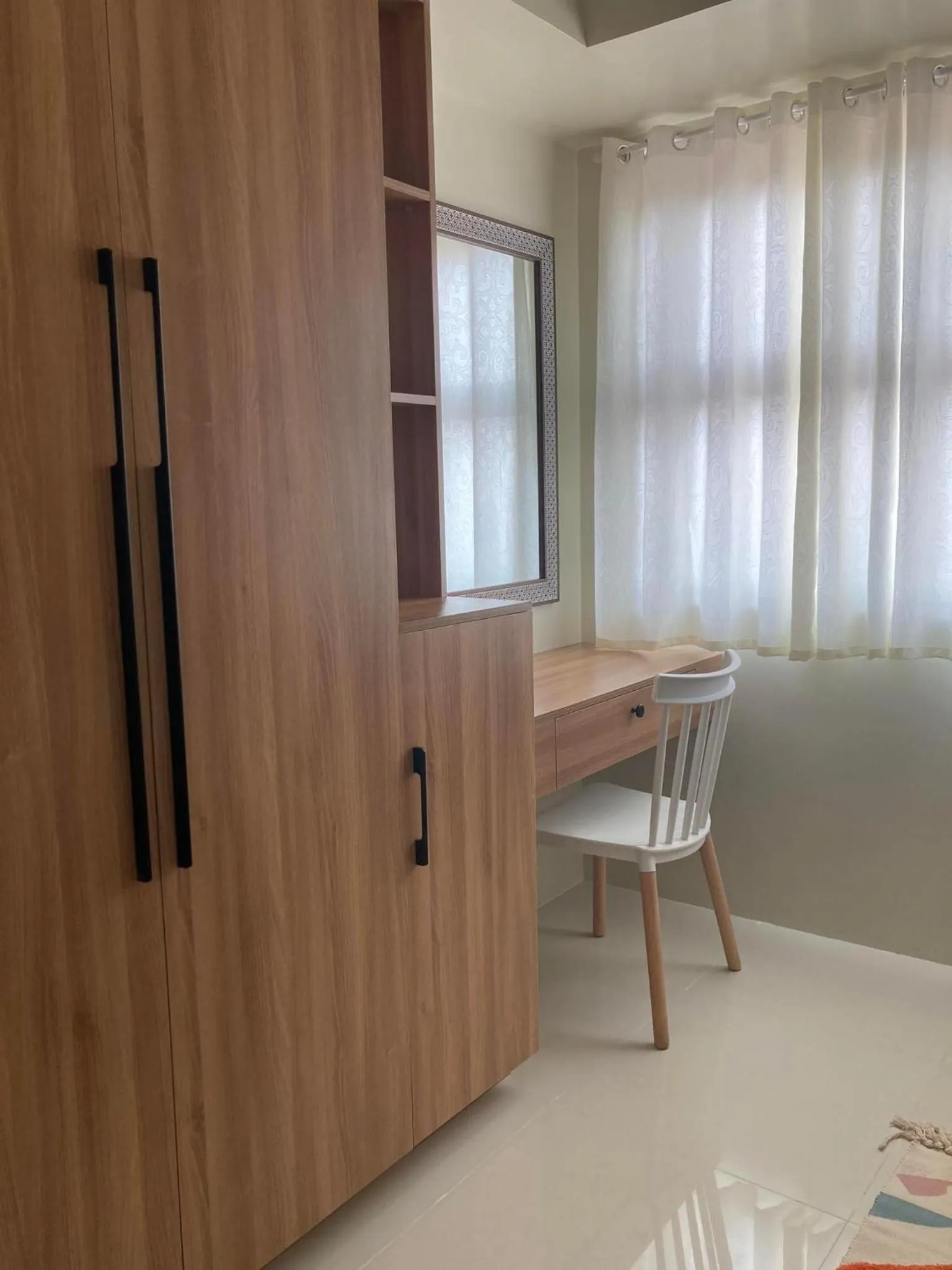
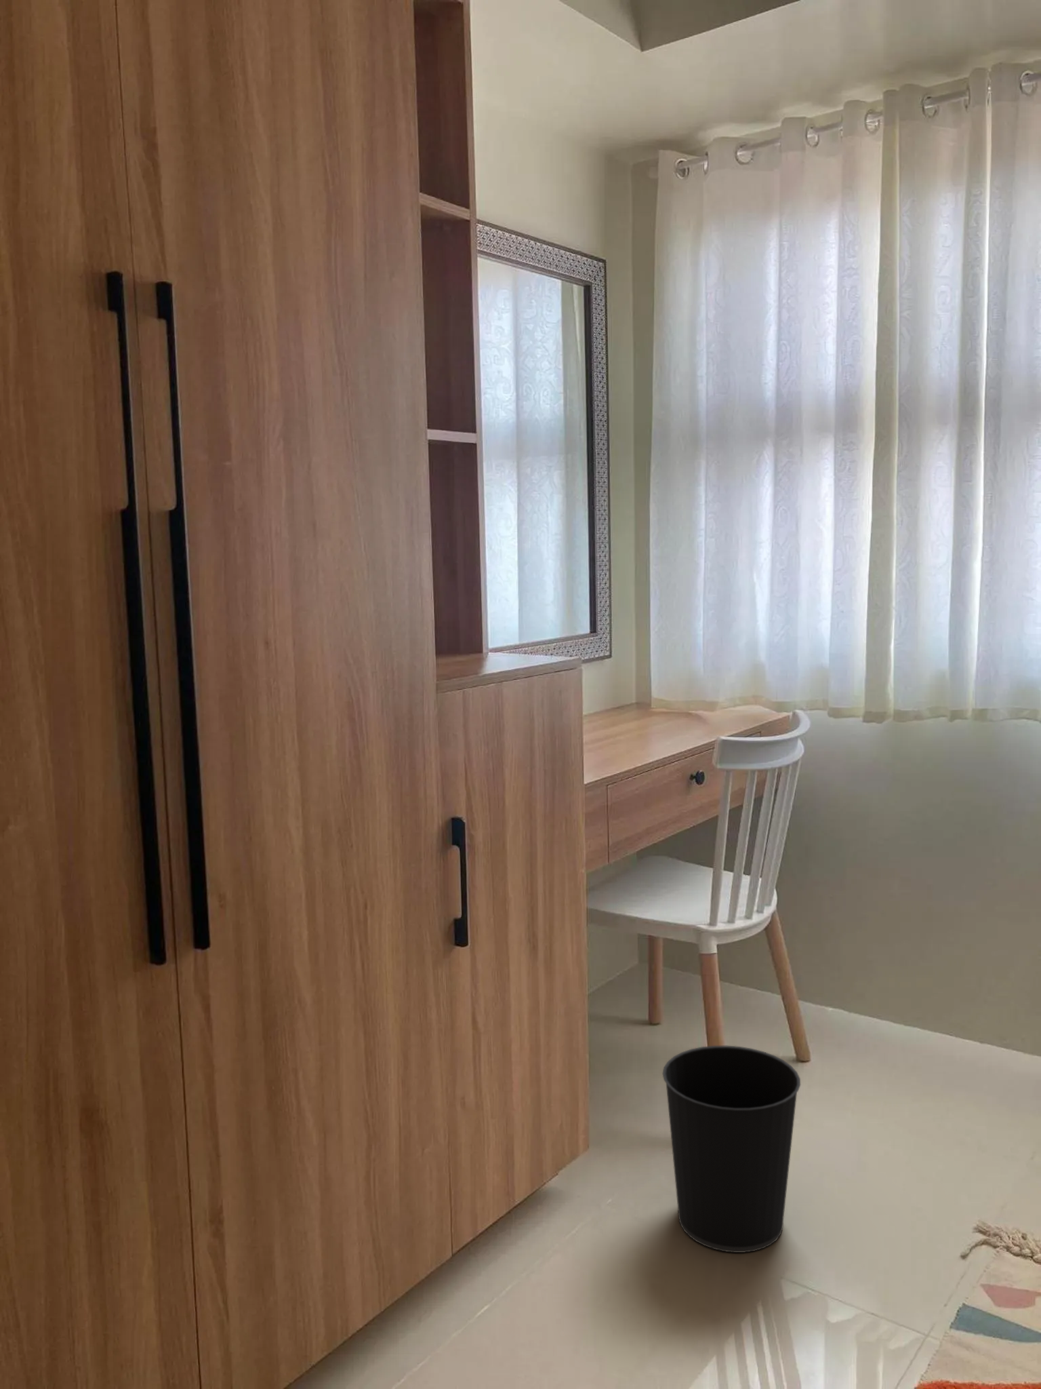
+ wastebasket [662,1046,802,1253]
